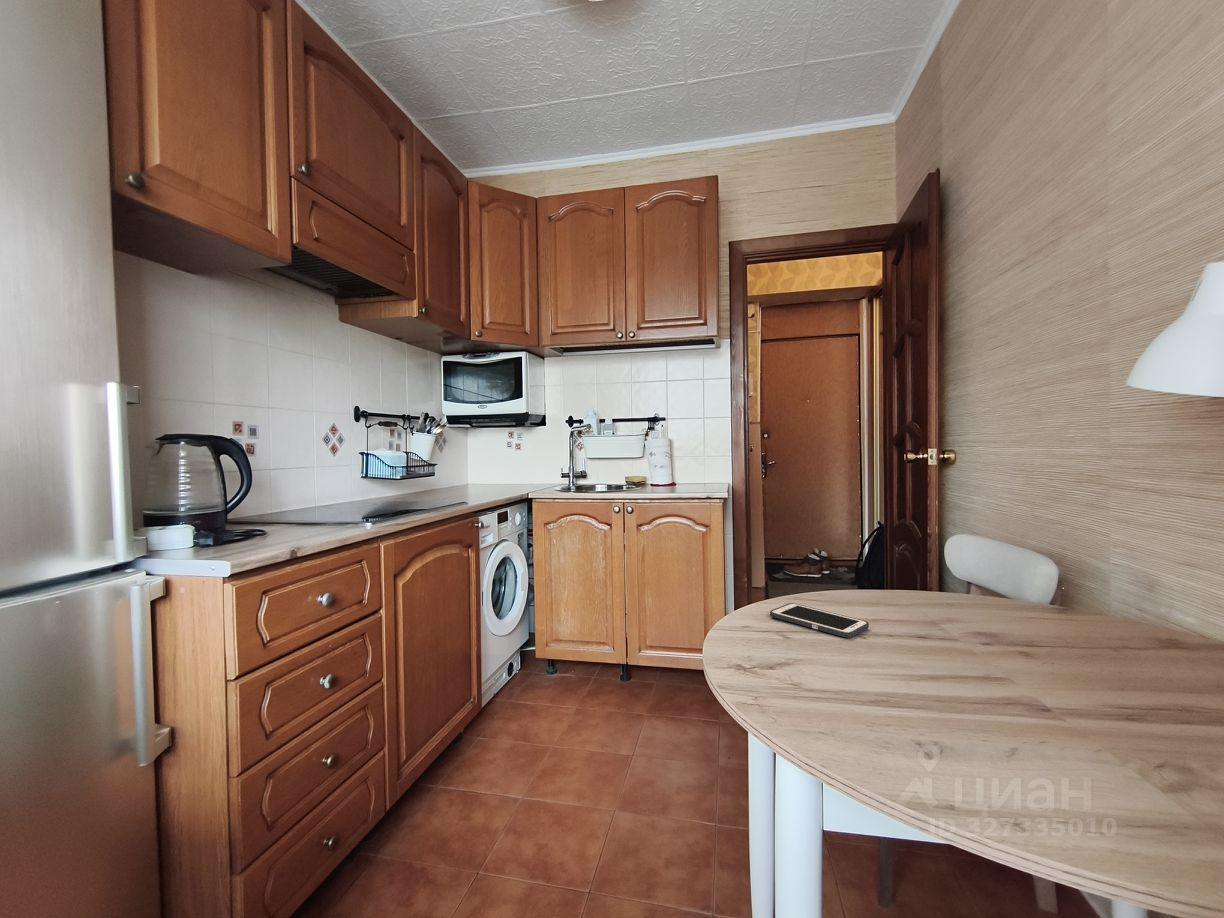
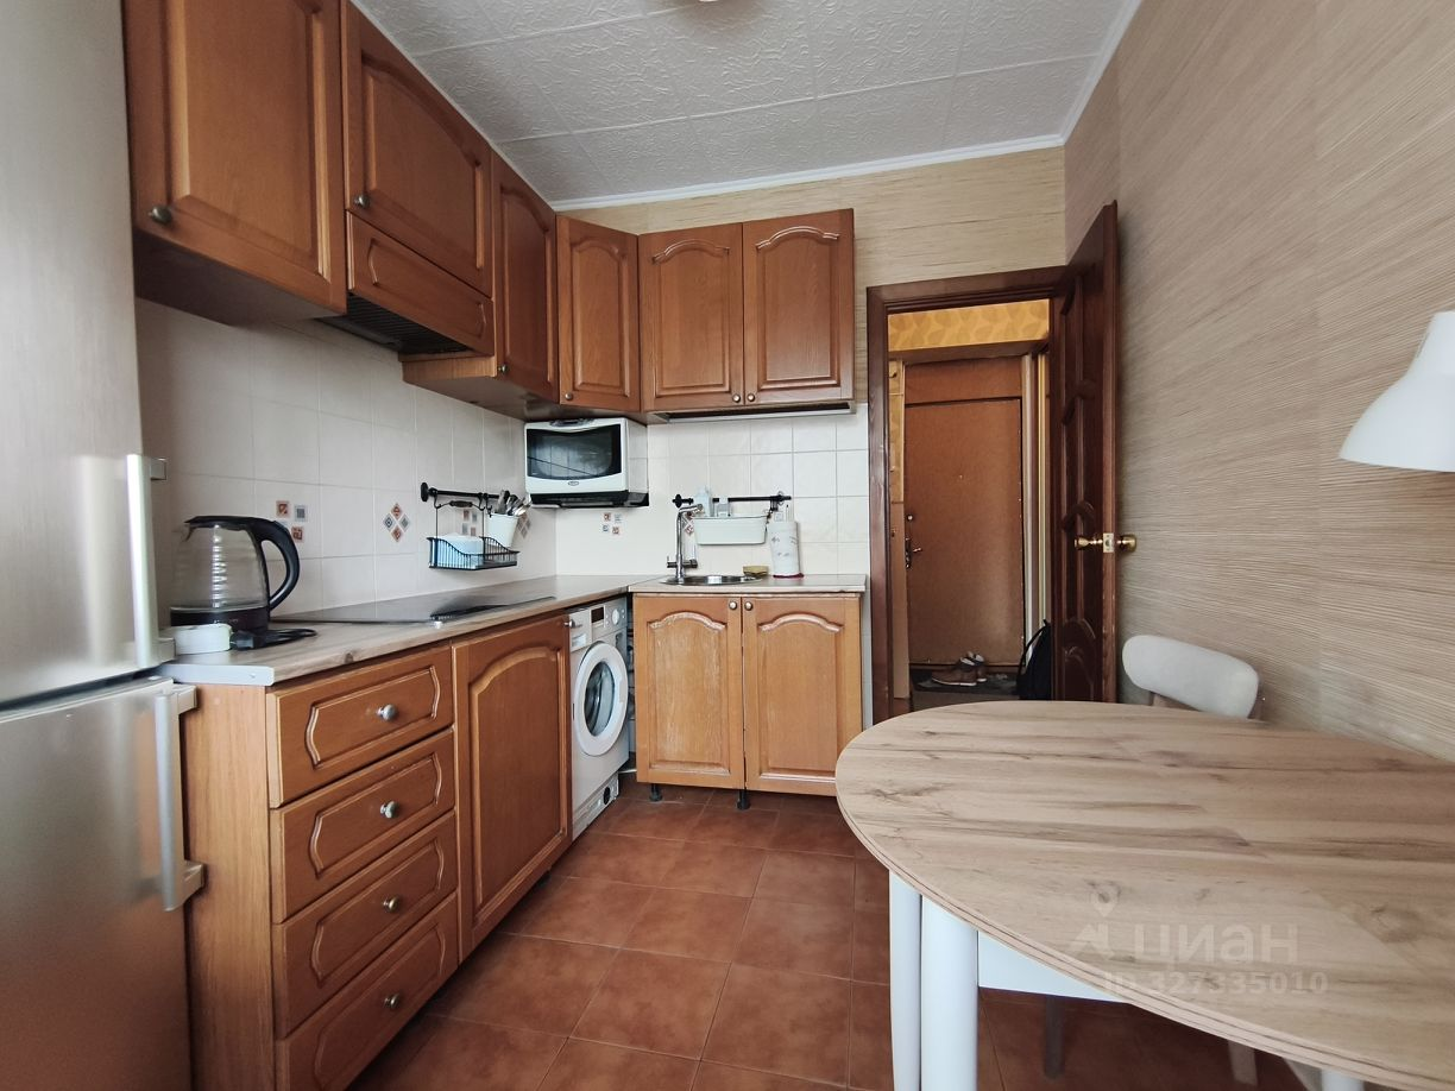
- cell phone [769,602,870,639]
